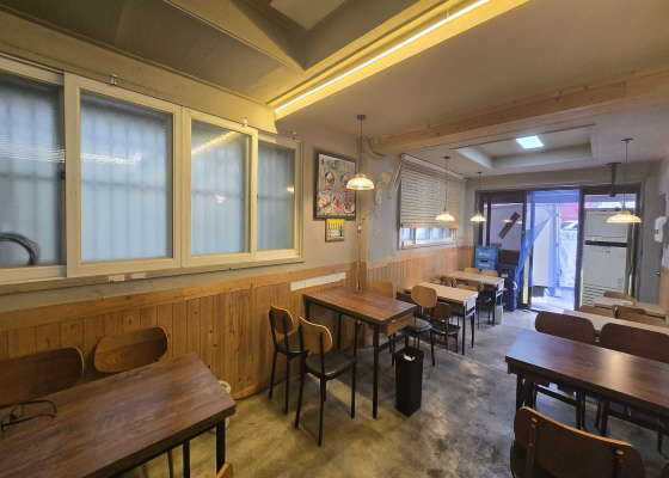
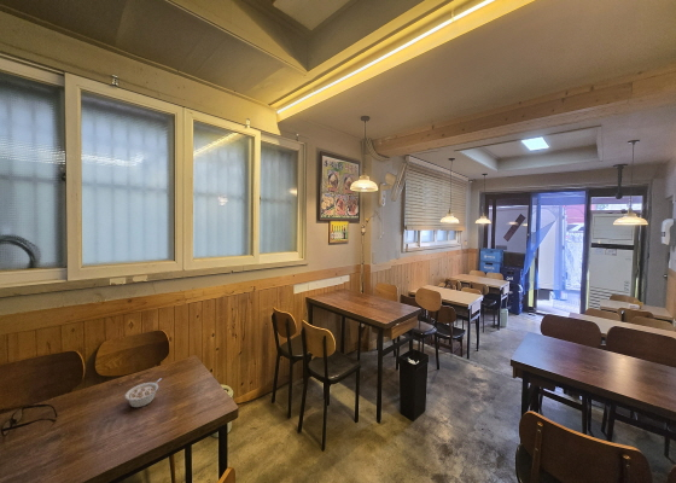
+ legume [124,377,163,408]
